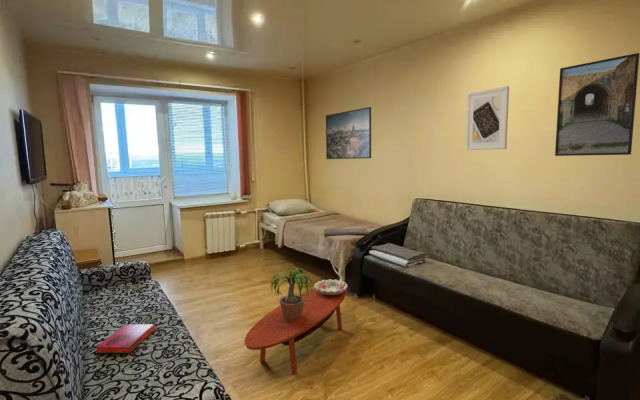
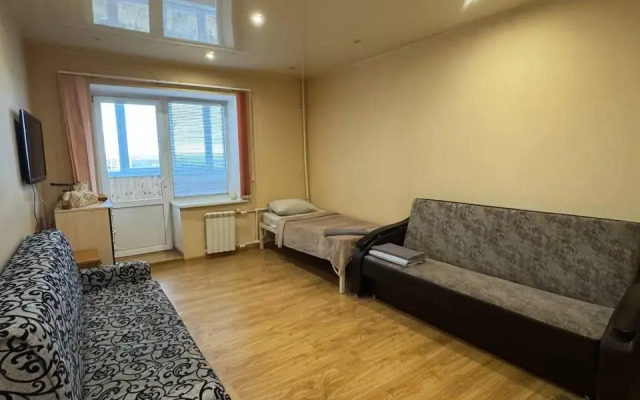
- potted plant [262,268,317,321]
- hardback book [95,323,156,354]
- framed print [465,85,510,151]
- decorative bowl [313,278,348,295]
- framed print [554,52,640,157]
- coffee table [243,288,348,375]
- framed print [325,106,372,160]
